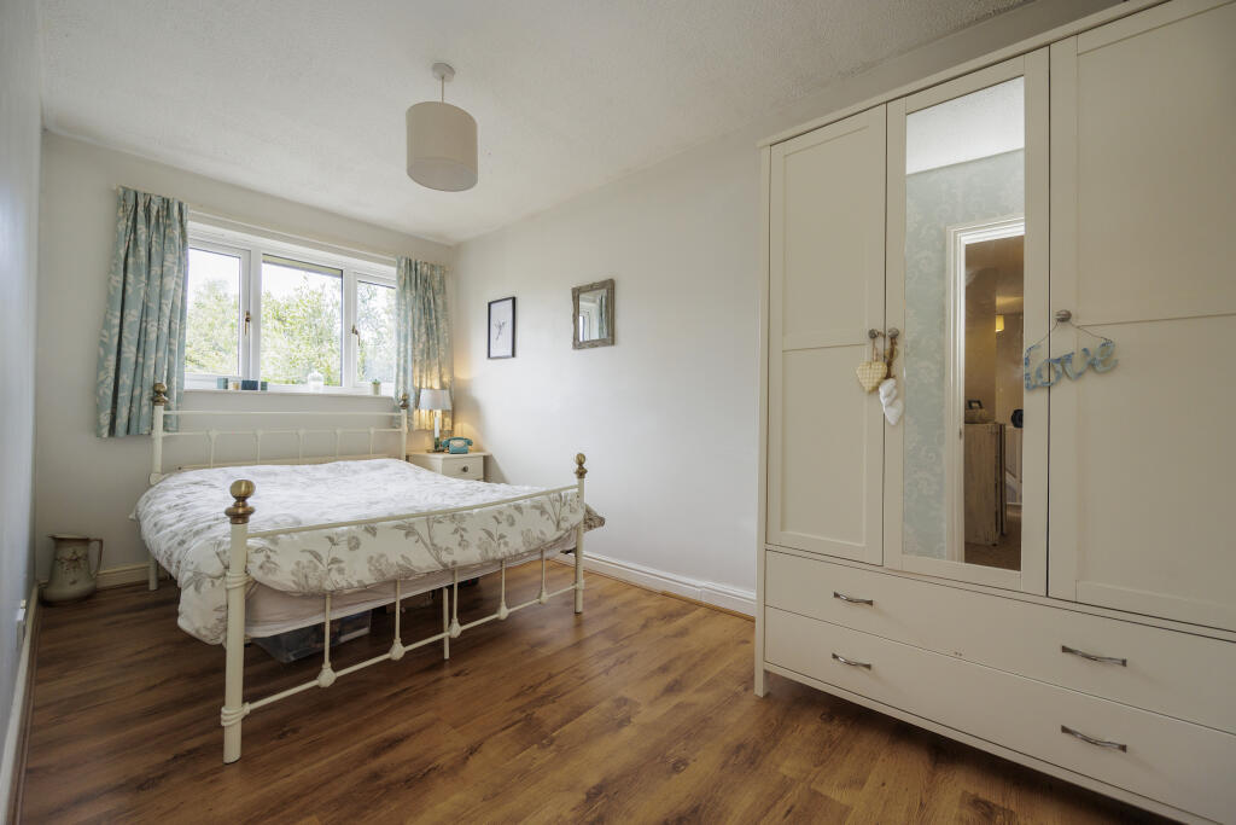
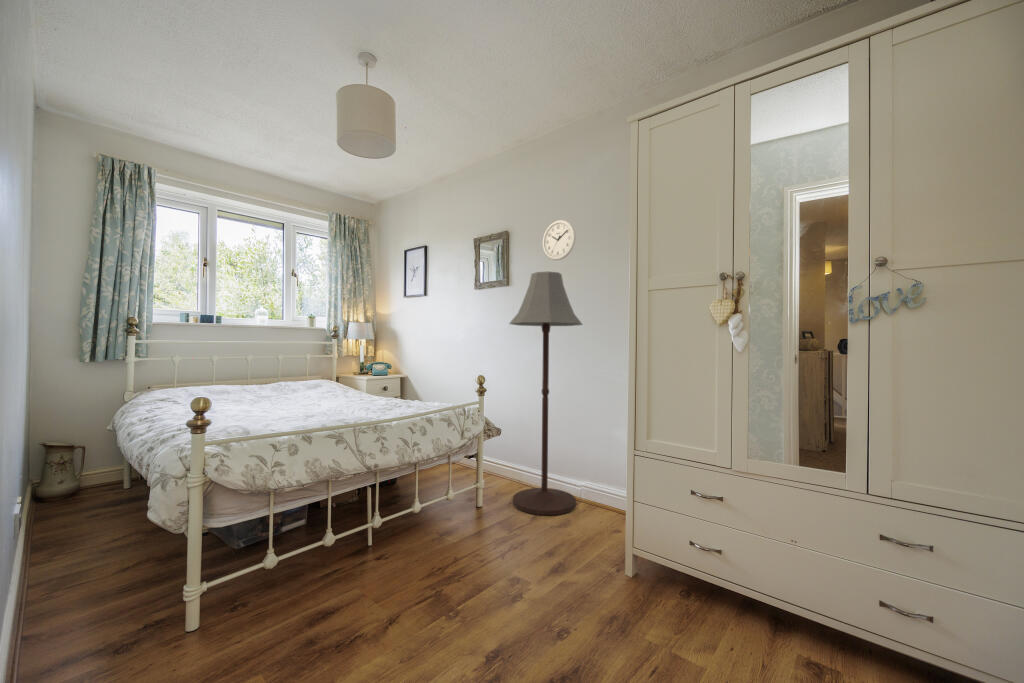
+ wall clock [541,219,577,261]
+ floor lamp [508,271,584,516]
